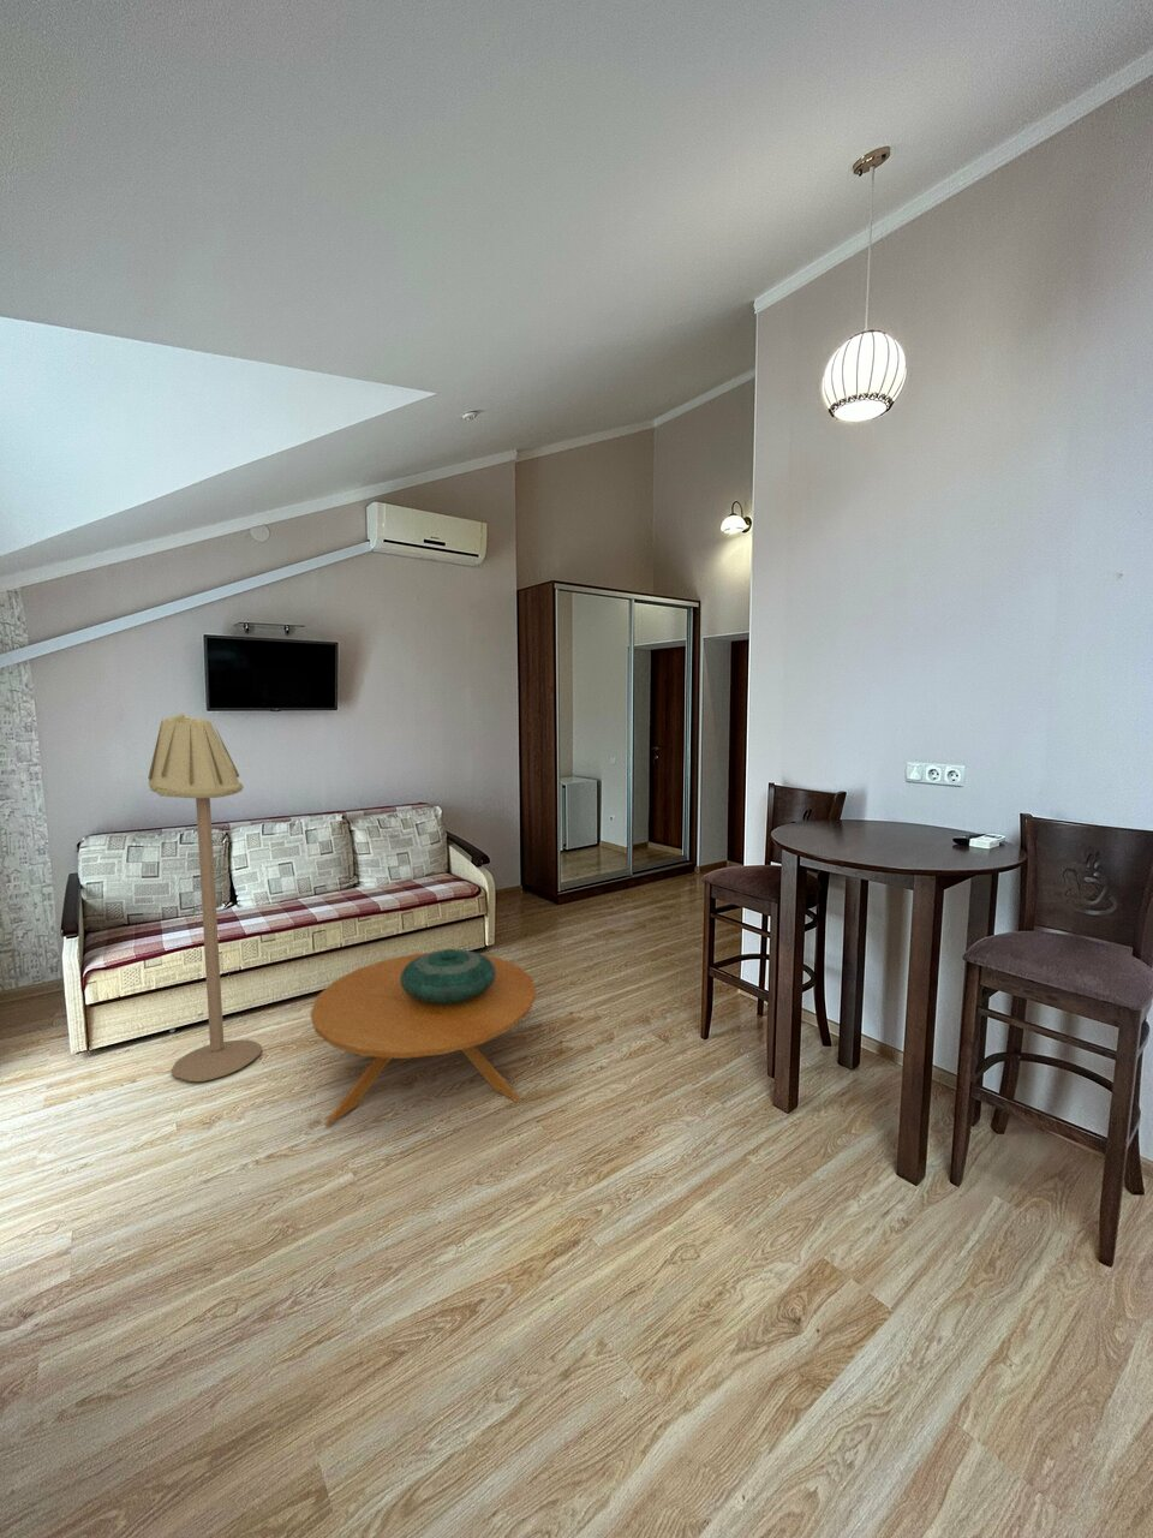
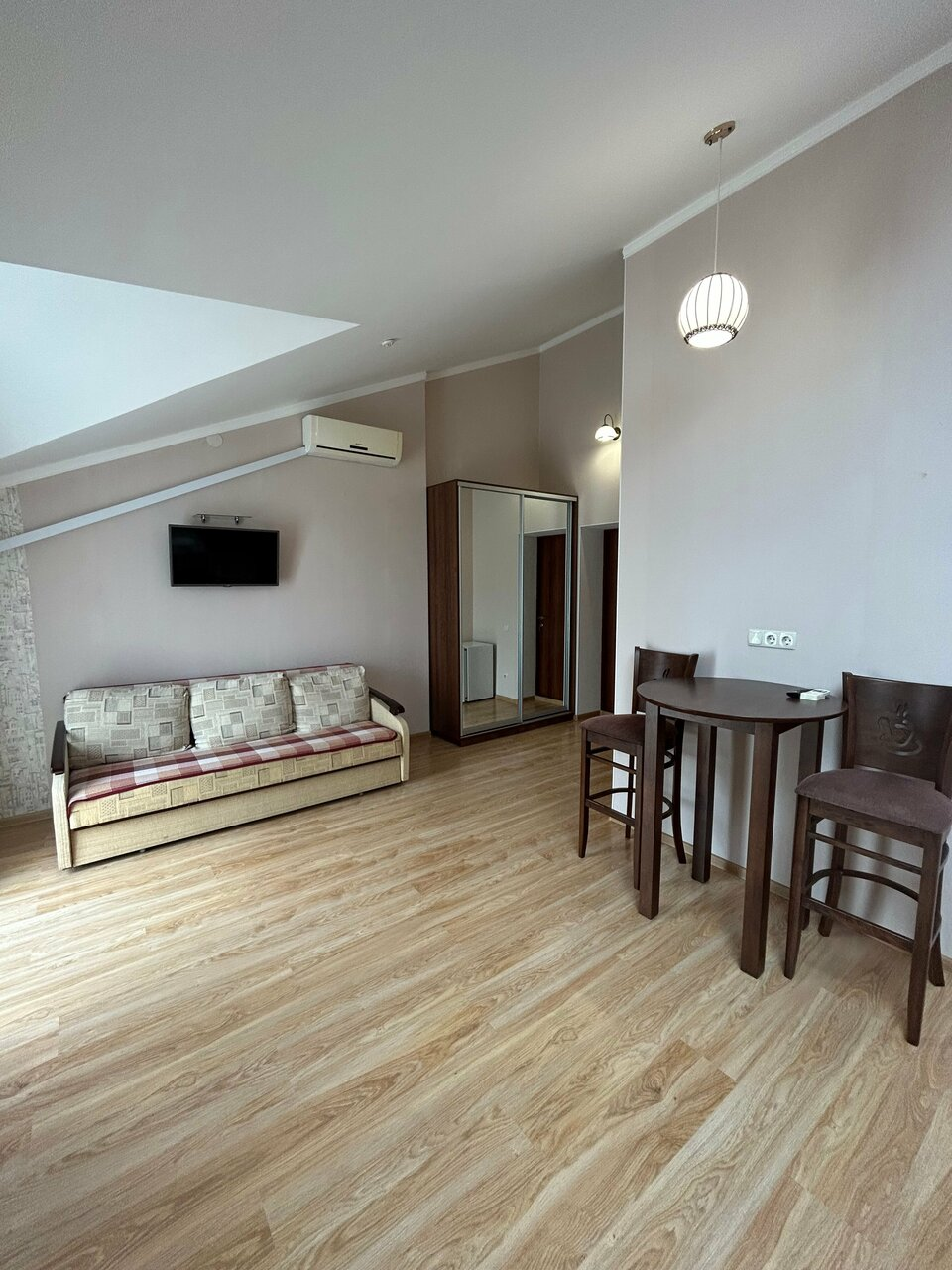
- coffee table [310,952,537,1127]
- floor lamp [148,712,263,1083]
- decorative bowl [400,948,497,1004]
